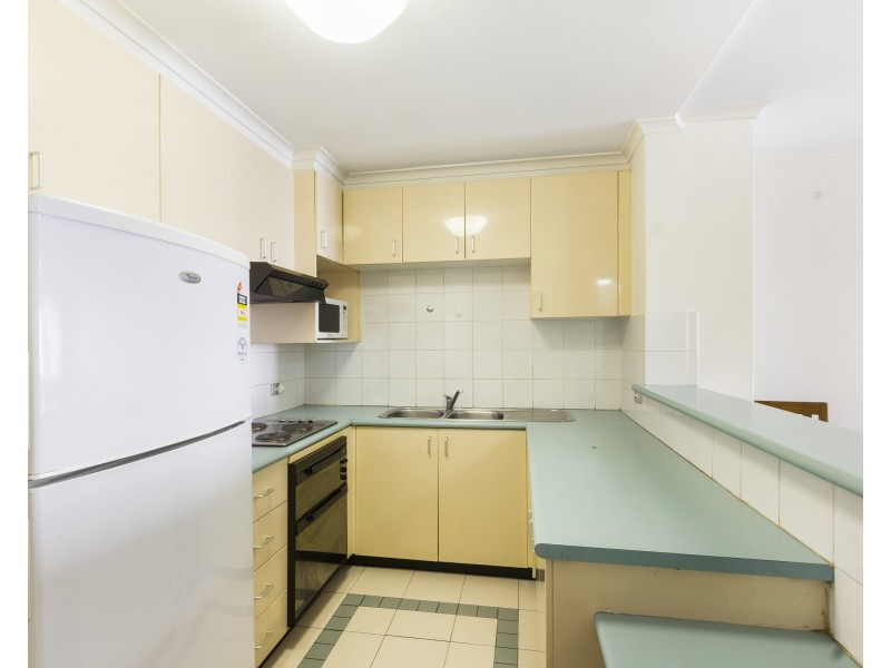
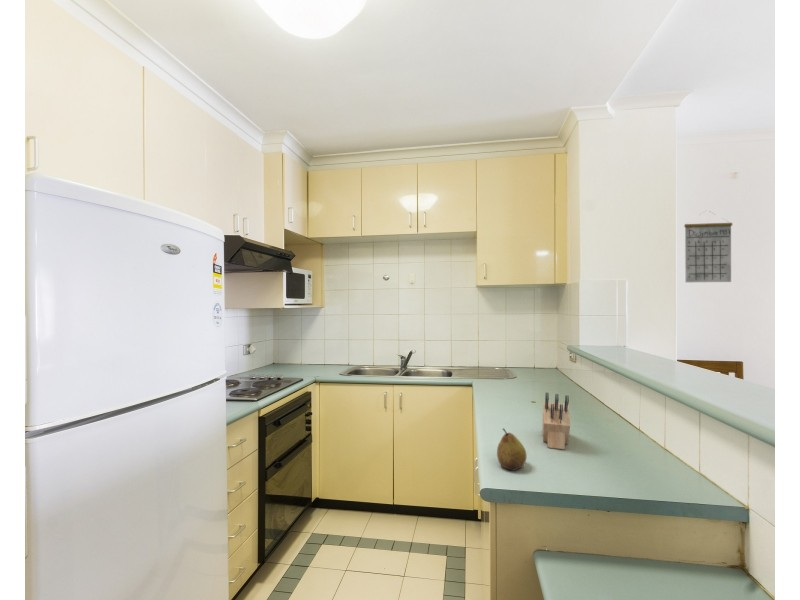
+ knife block [541,391,571,450]
+ fruit [496,427,527,471]
+ calendar [683,210,733,283]
